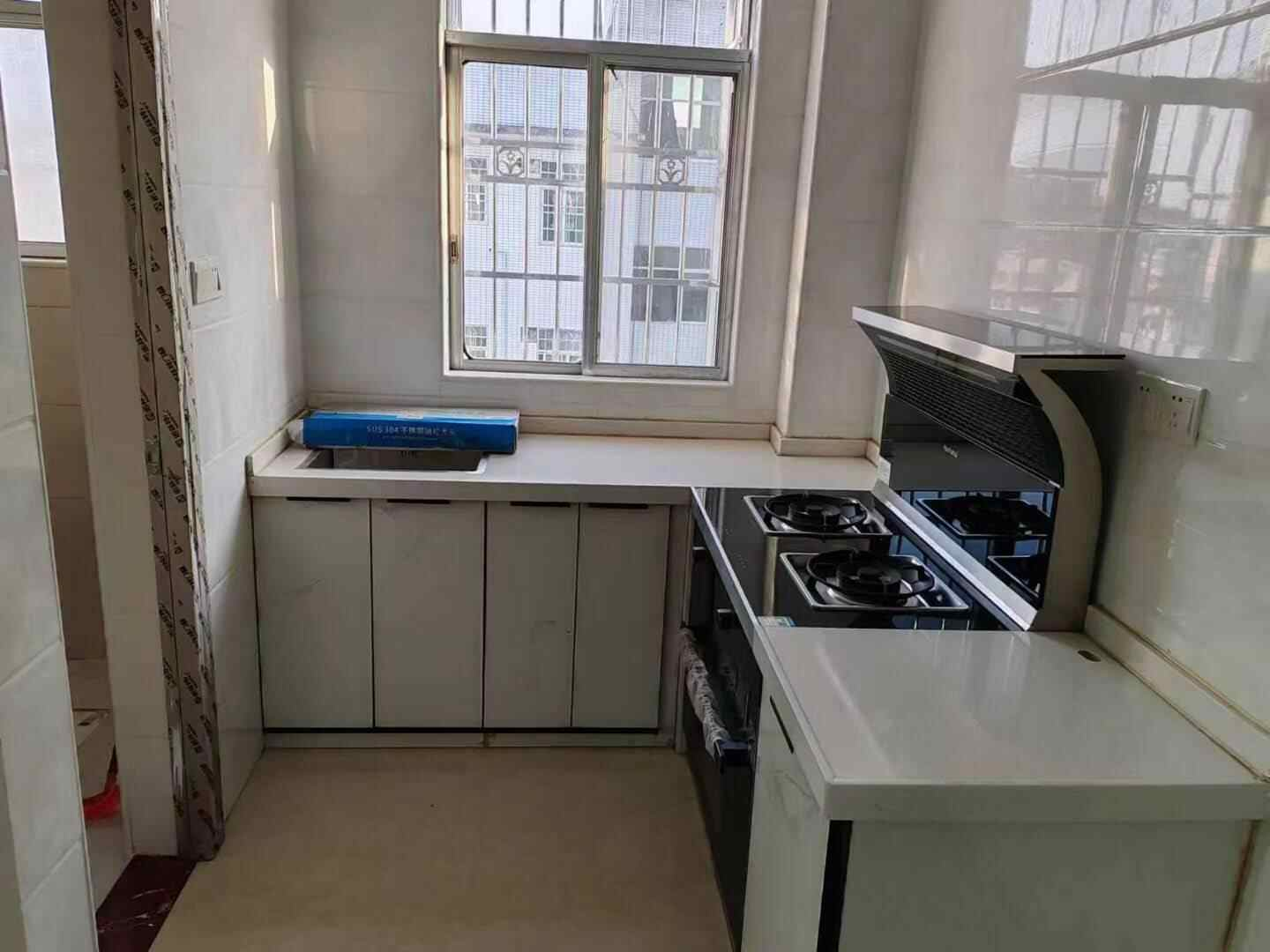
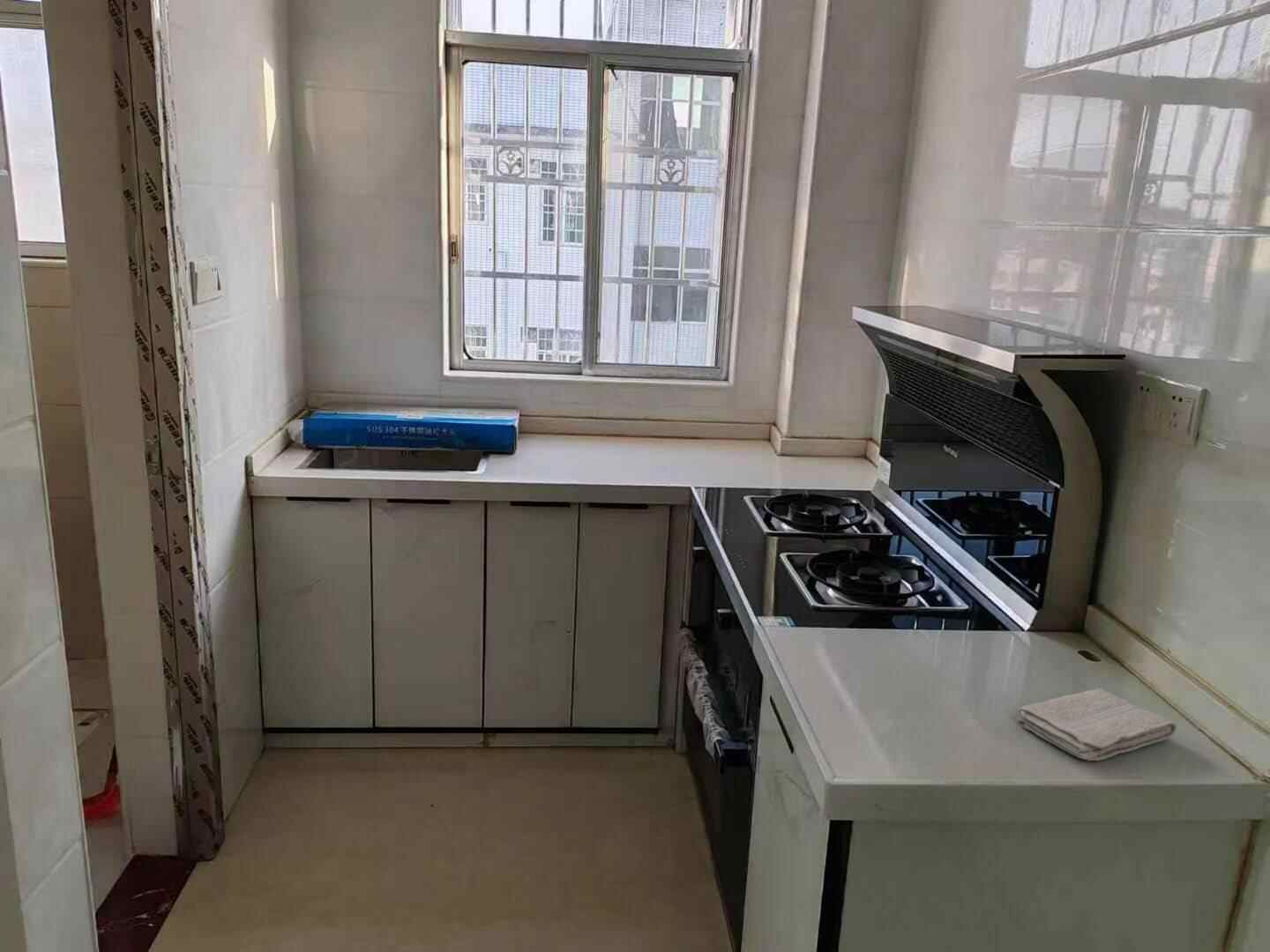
+ washcloth [1016,688,1177,762]
